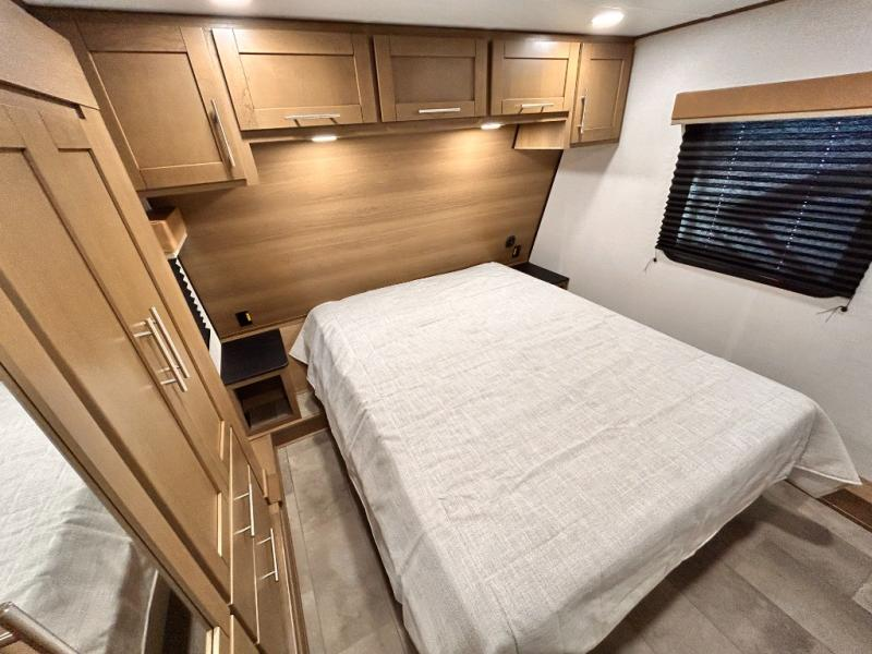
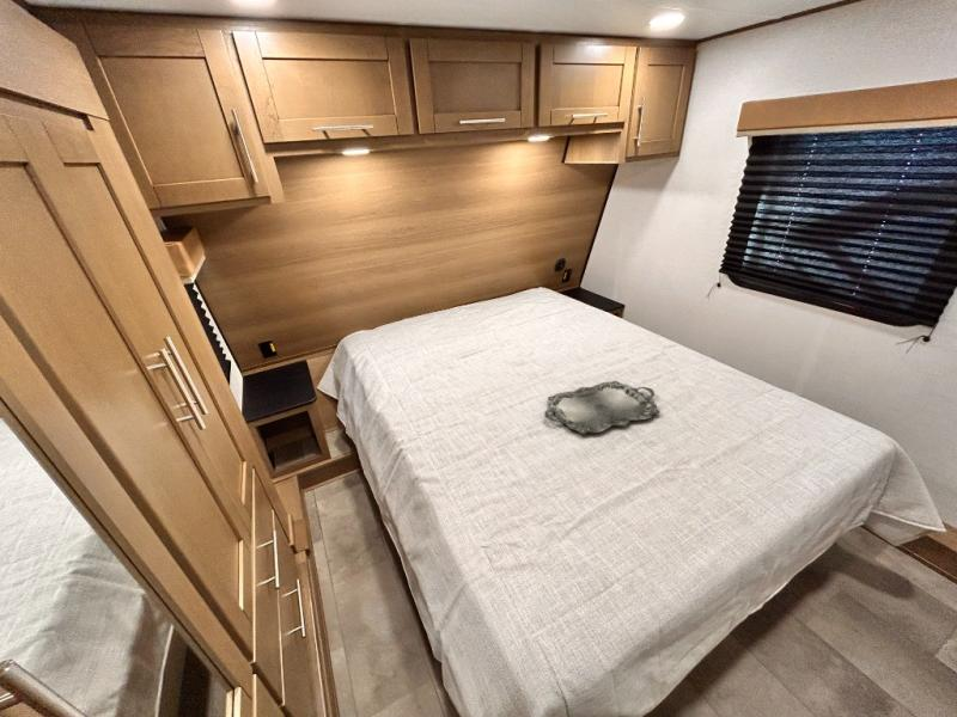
+ serving tray [543,380,660,435]
